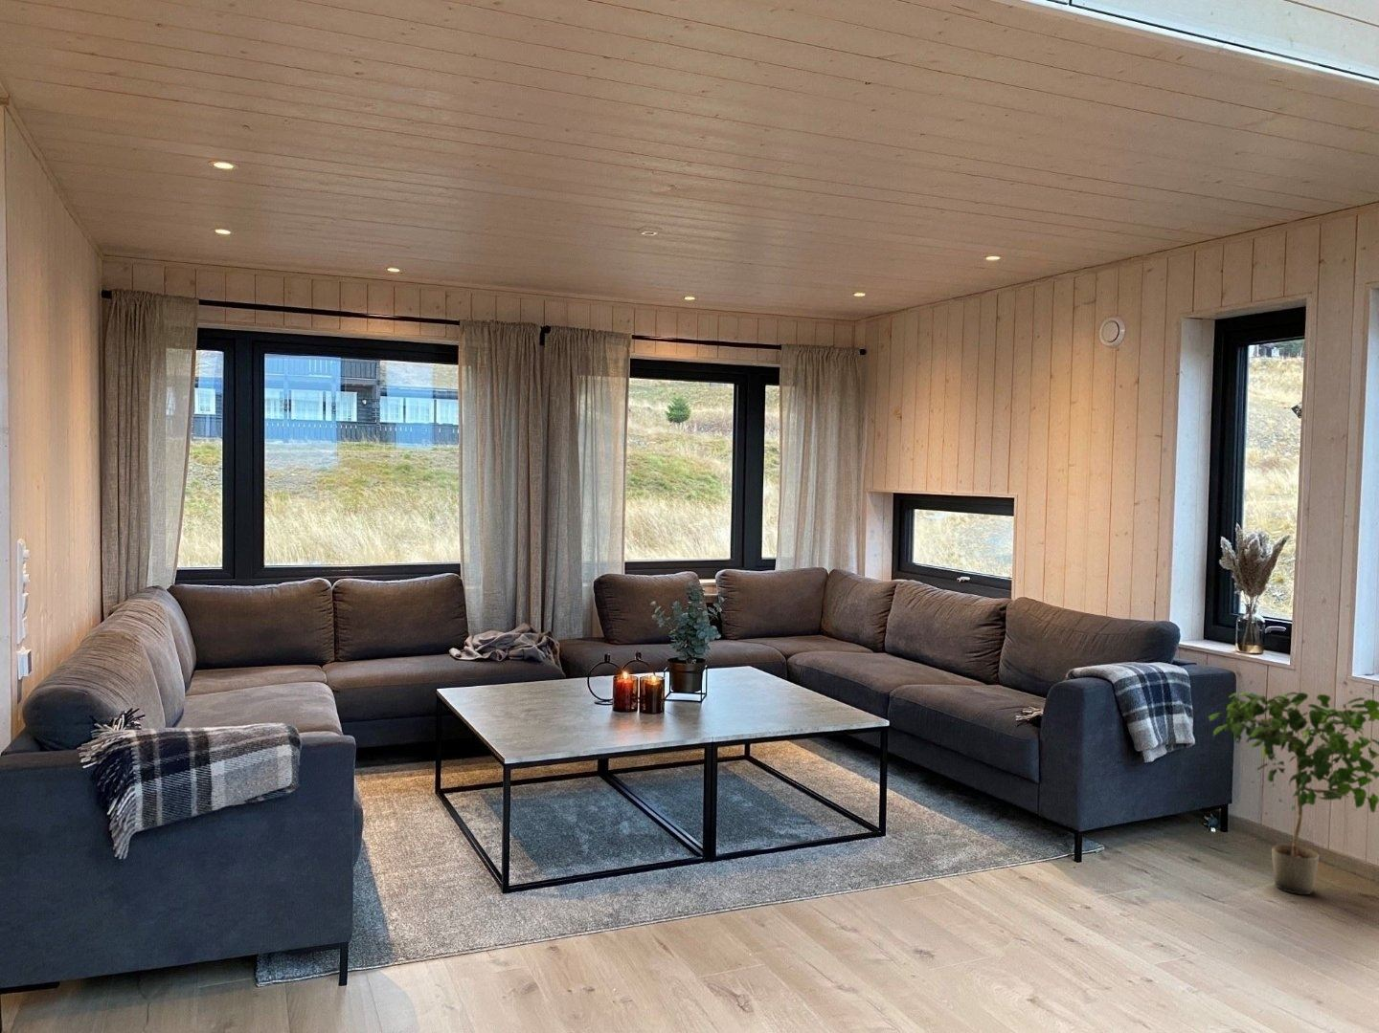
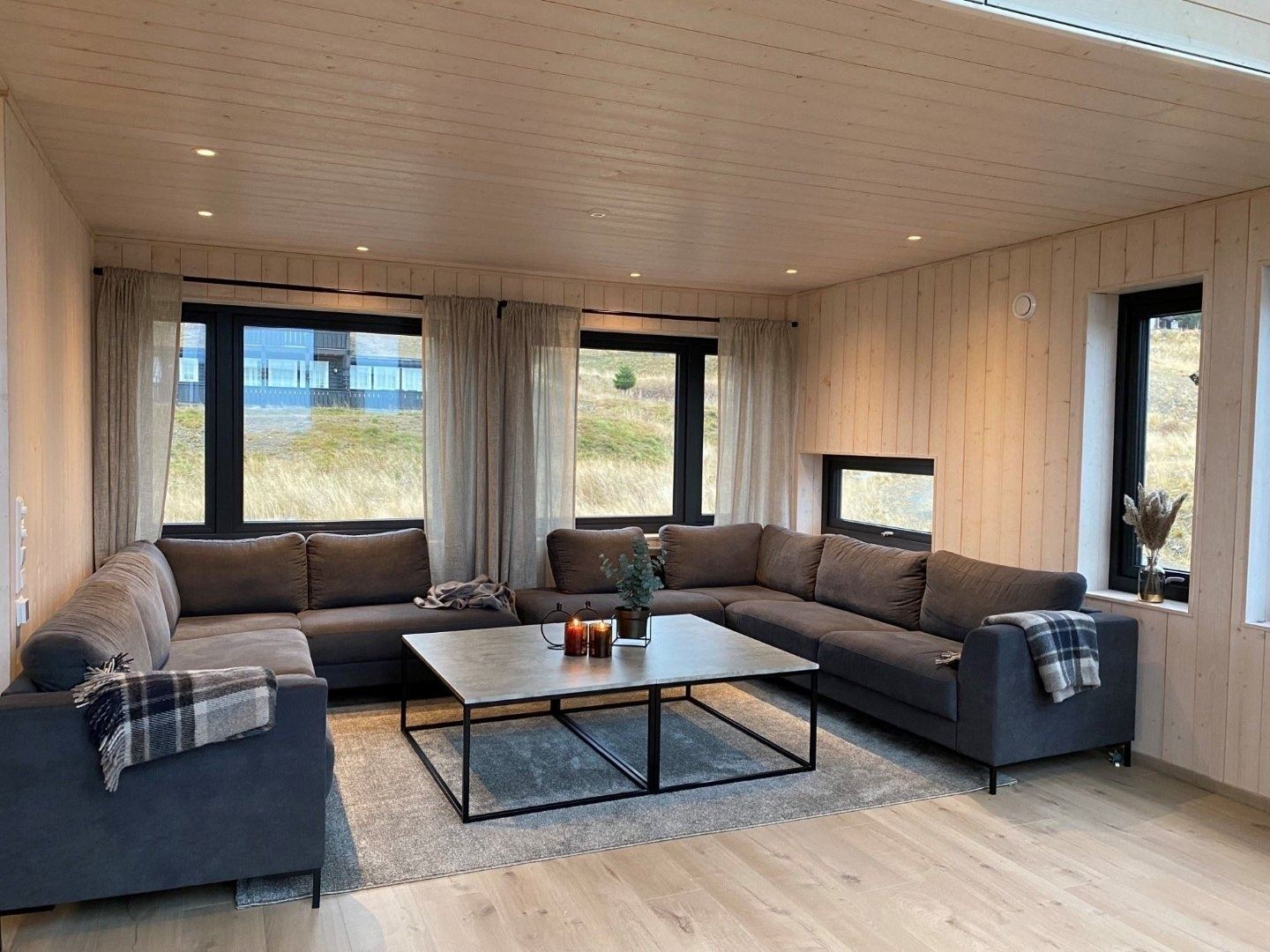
- potted plant [1207,690,1379,895]
